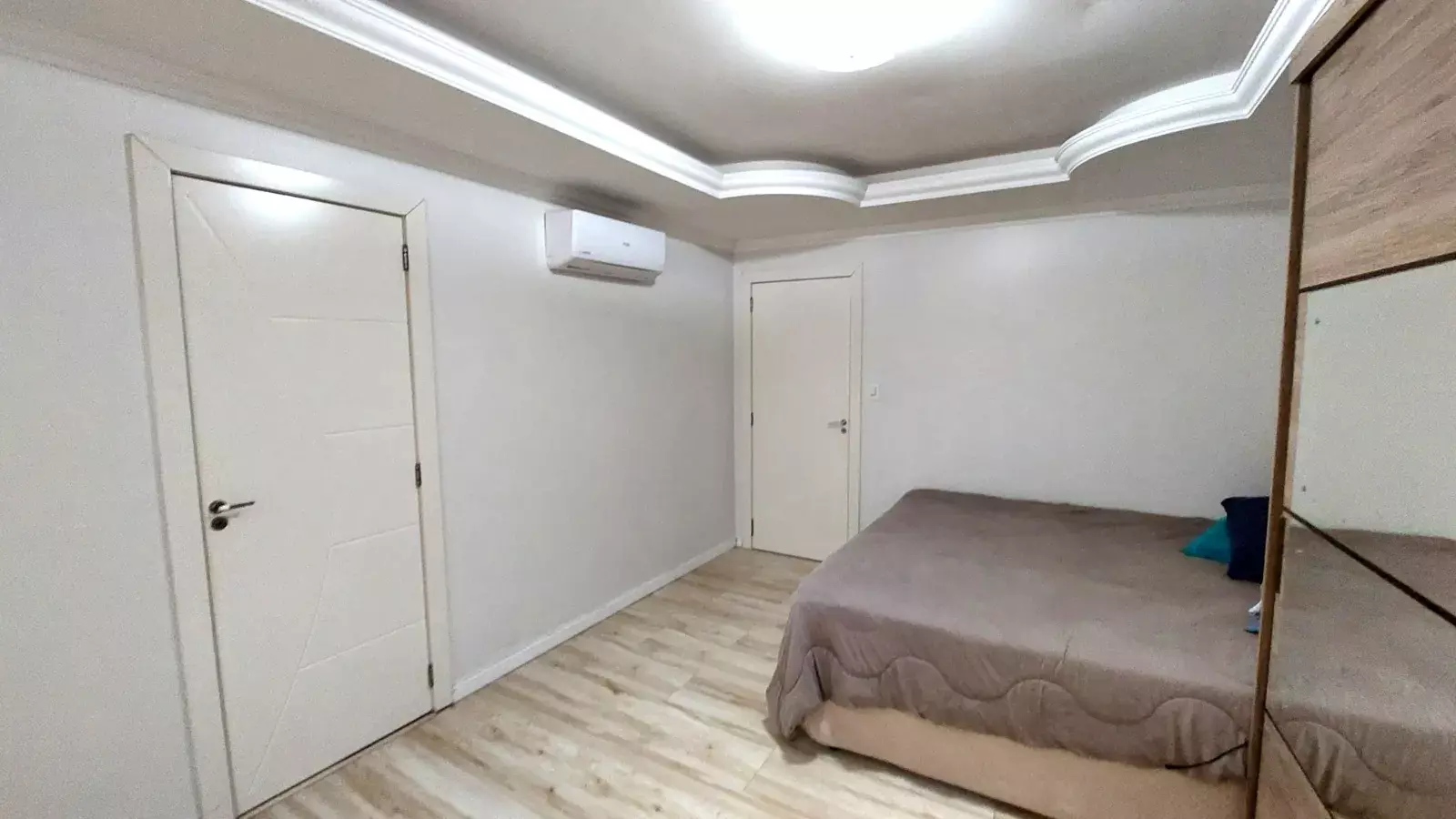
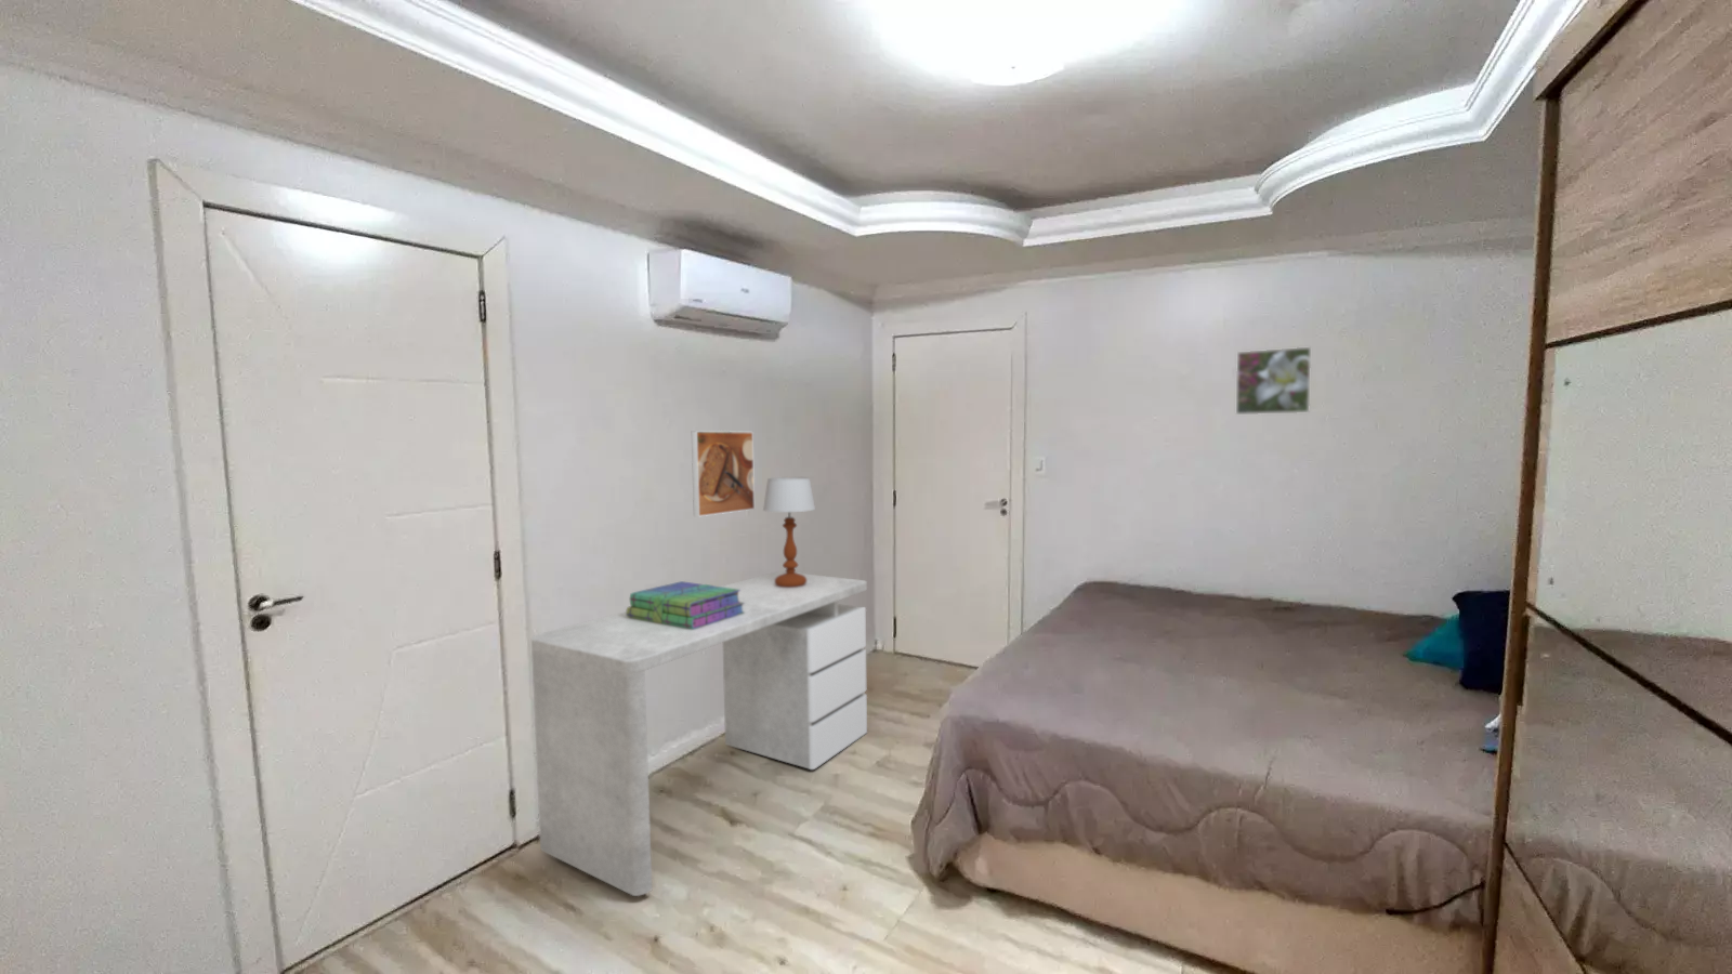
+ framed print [1235,346,1312,415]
+ desk [531,571,868,897]
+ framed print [691,429,755,517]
+ stack of books [626,580,745,629]
+ table lamp [763,476,816,587]
